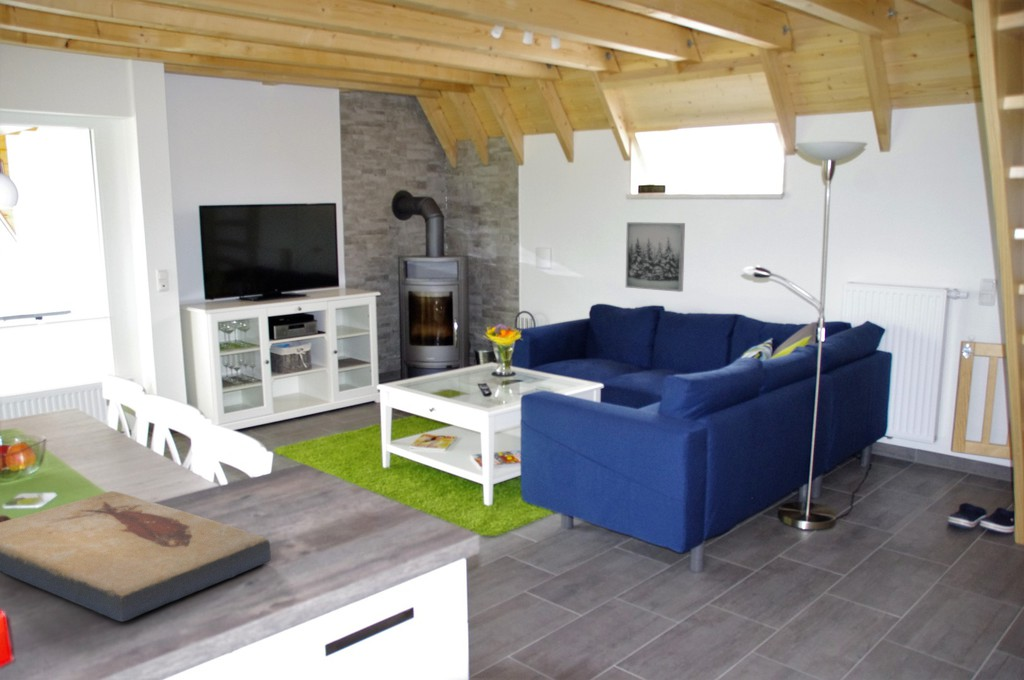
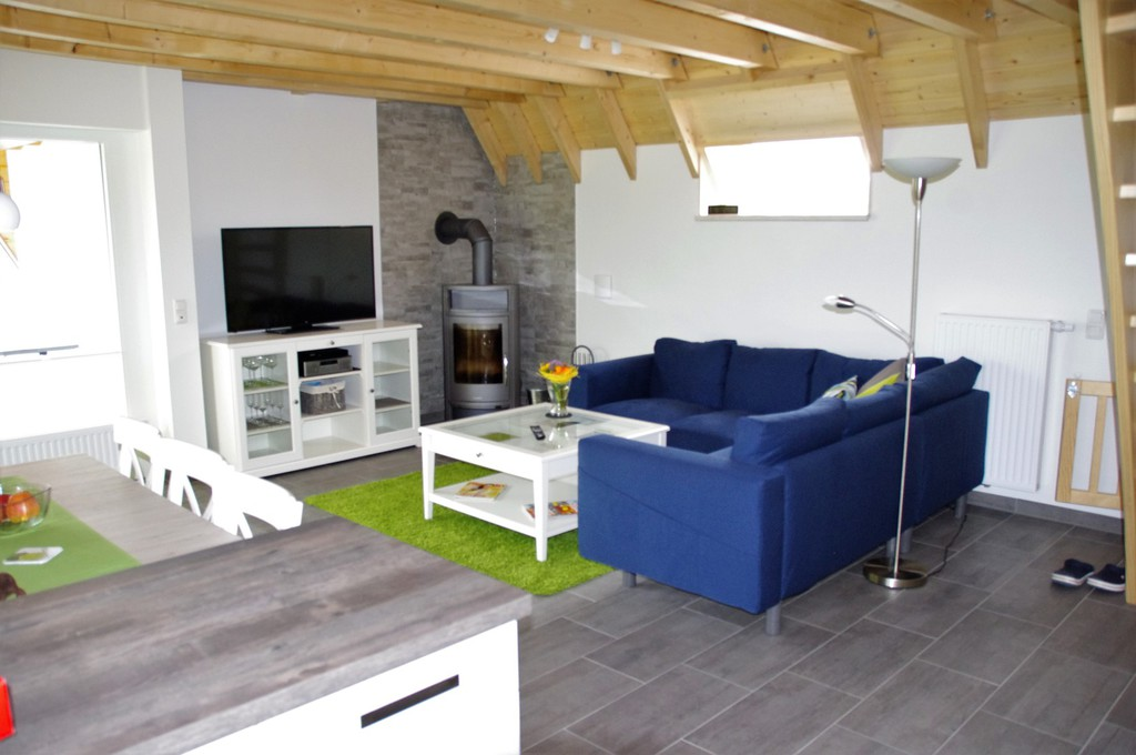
- fish fossil [0,490,272,622]
- wall art [625,221,686,293]
